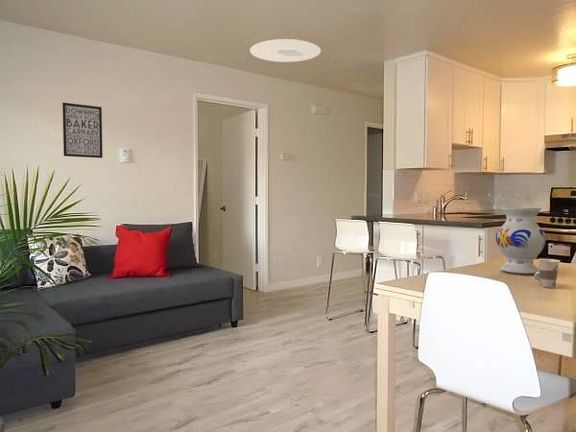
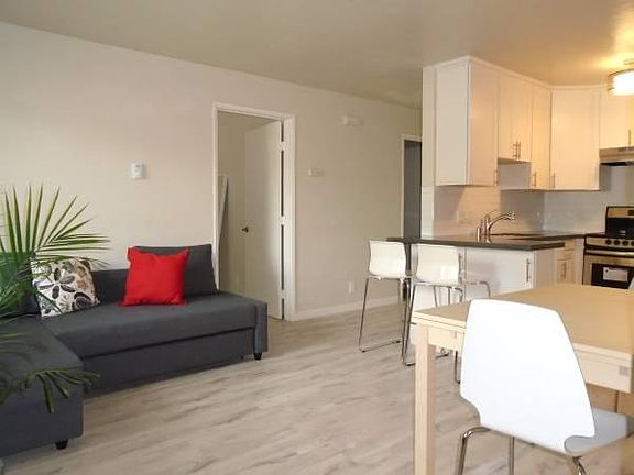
- vase [495,206,547,275]
- wall art [62,102,104,159]
- cup [533,258,561,289]
- ceiling light [249,38,322,63]
